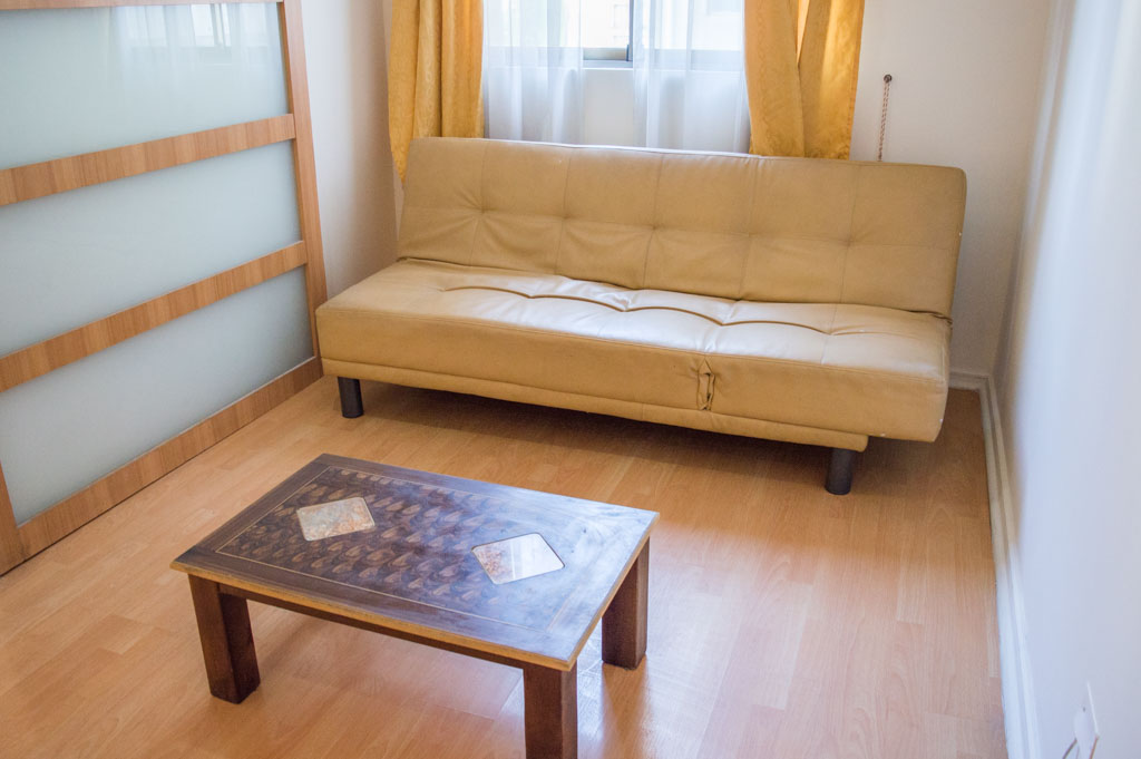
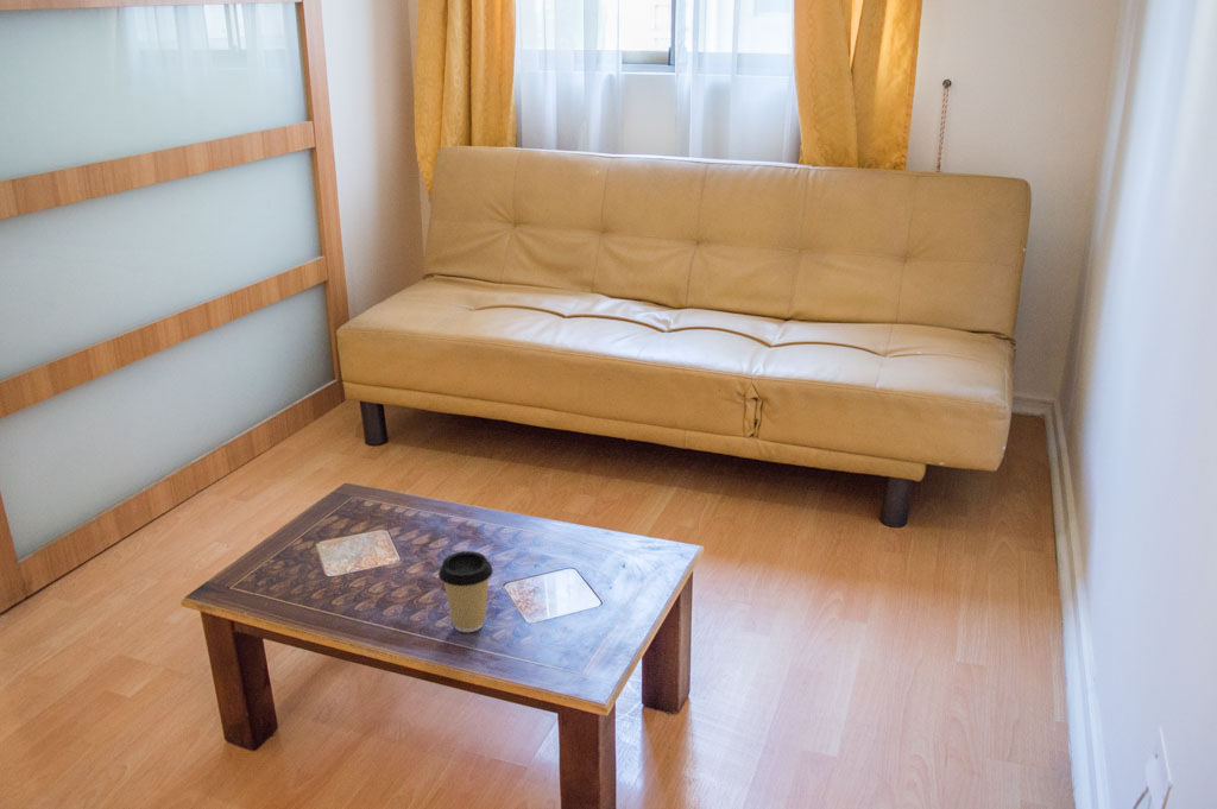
+ coffee cup [437,550,494,633]
